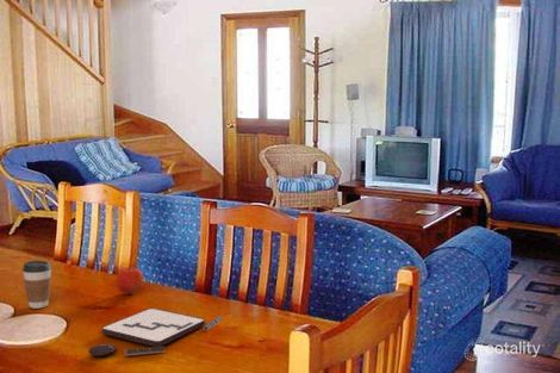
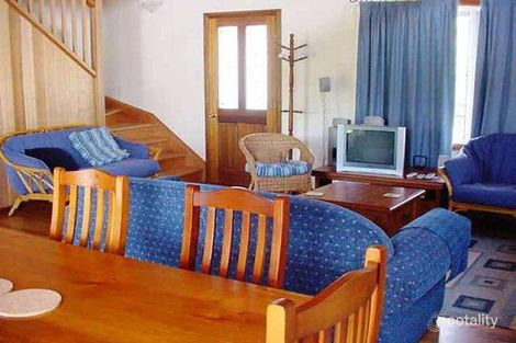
- coffee cup [21,260,52,310]
- apple [116,266,145,296]
- board game [87,307,223,358]
